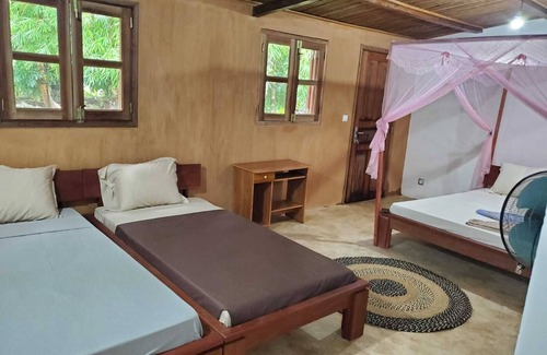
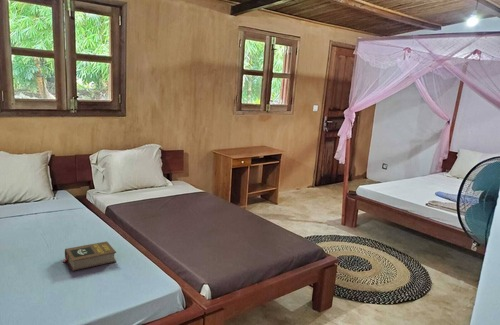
+ book [62,240,117,272]
